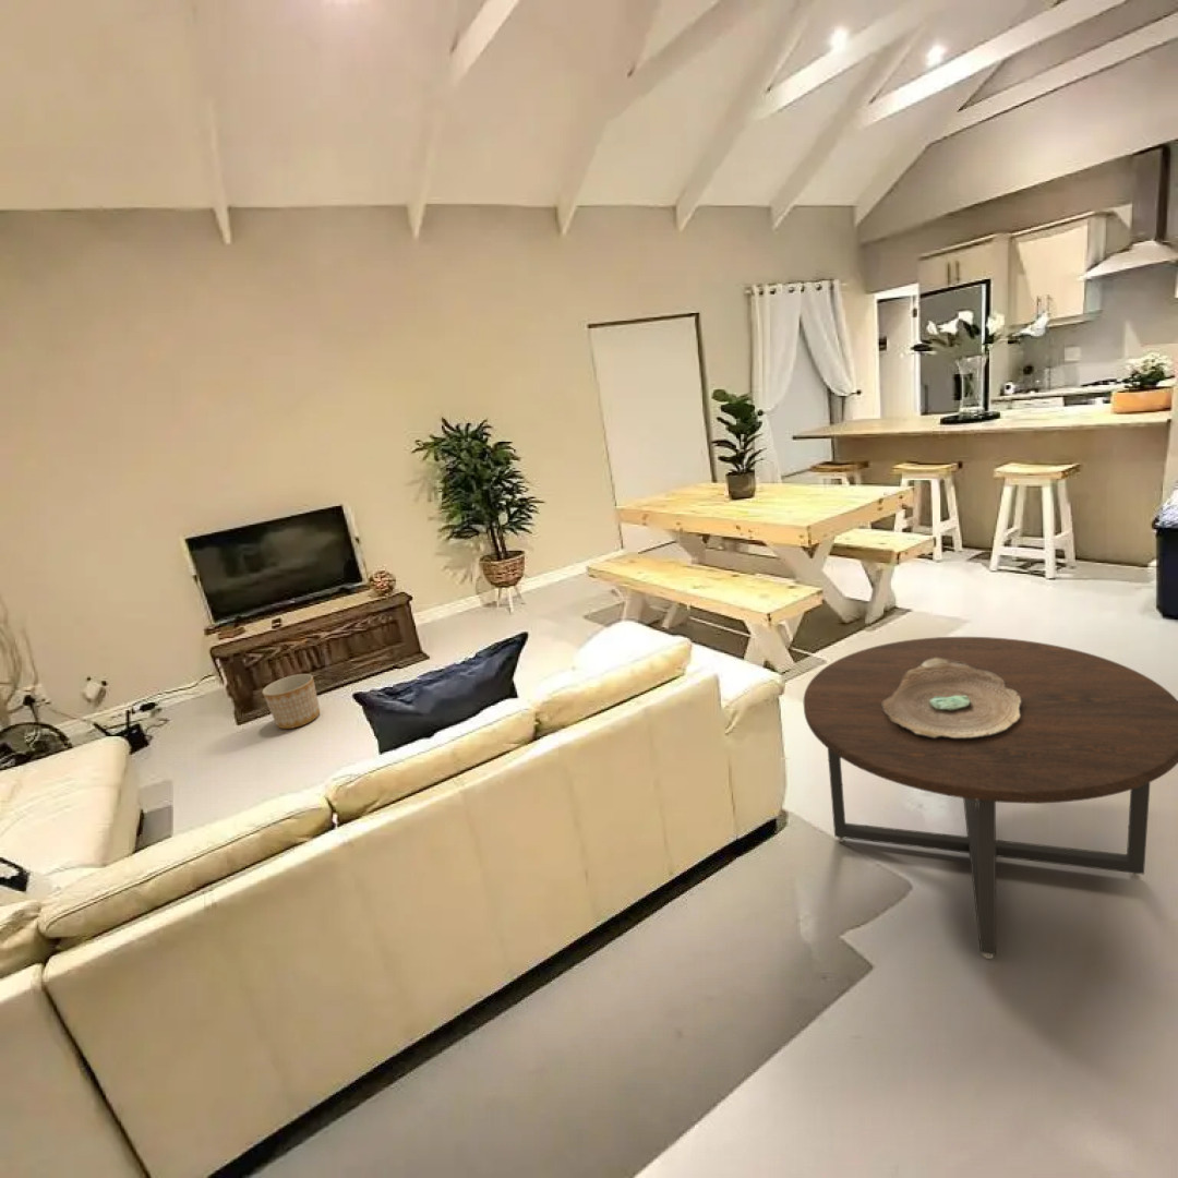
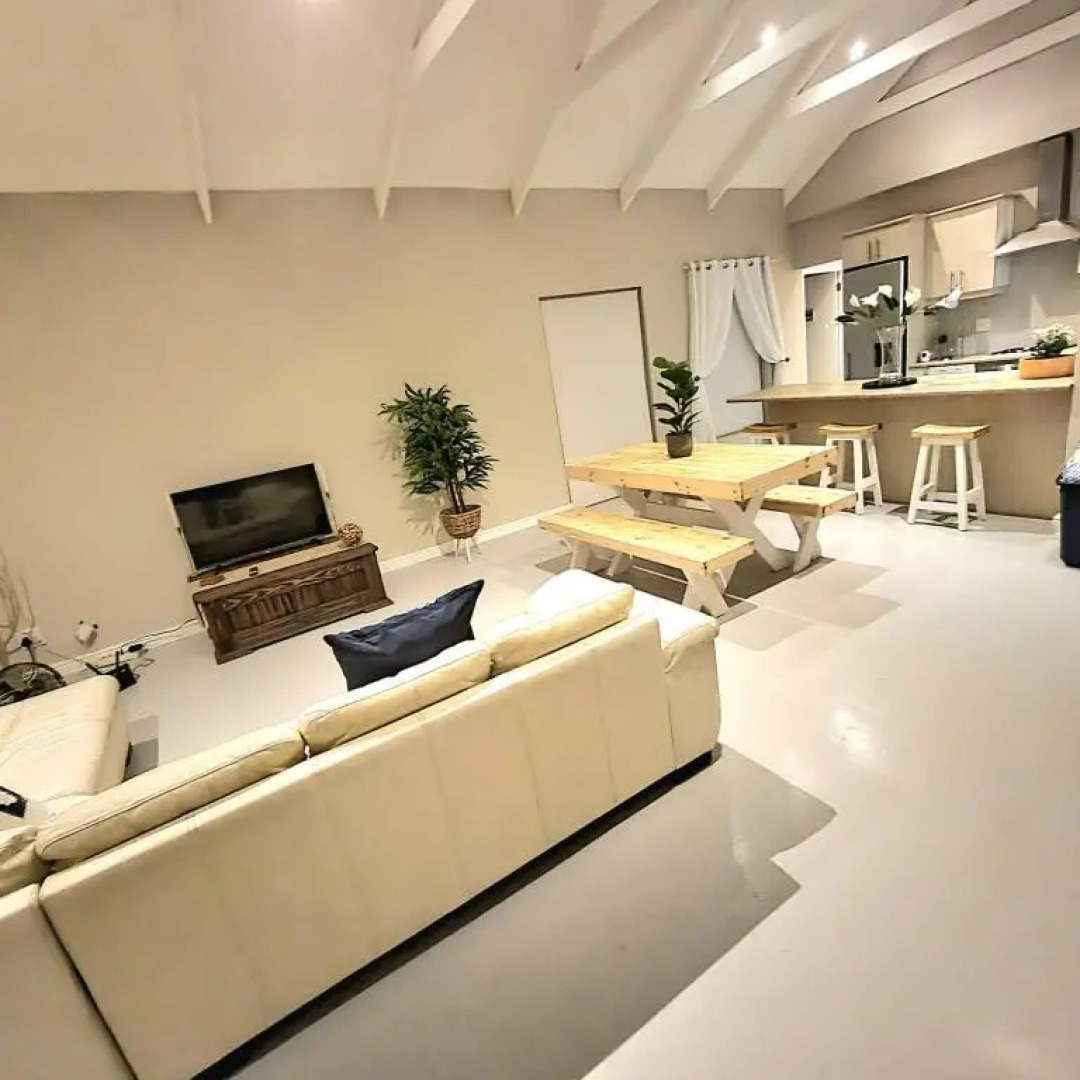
- coffee table [803,636,1178,960]
- decorative bowl [882,658,1021,737]
- planter [262,673,321,730]
